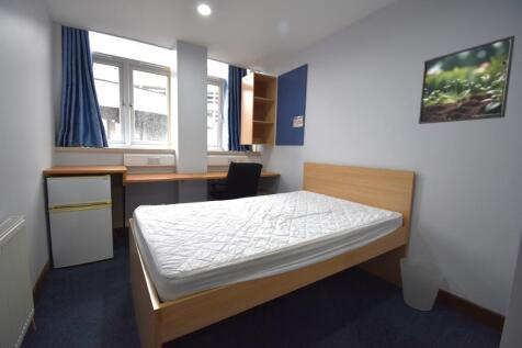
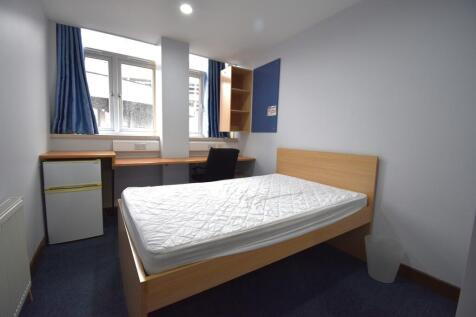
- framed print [418,35,517,125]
